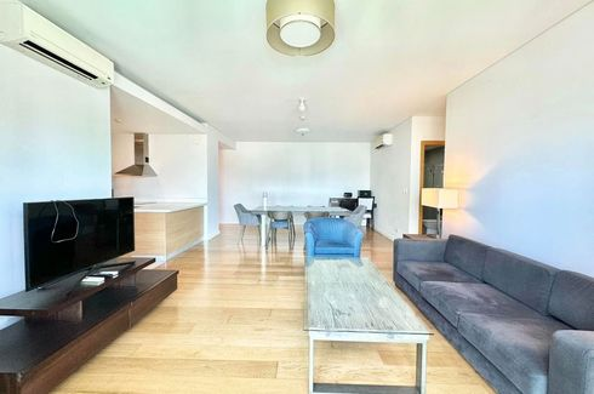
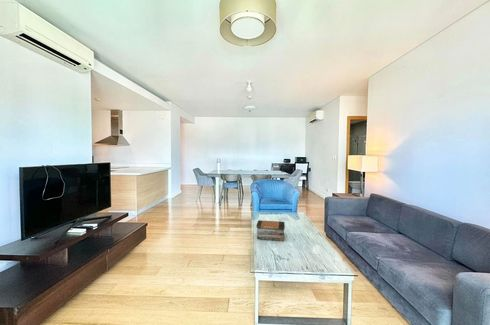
+ book stack [255,219,286,242]
